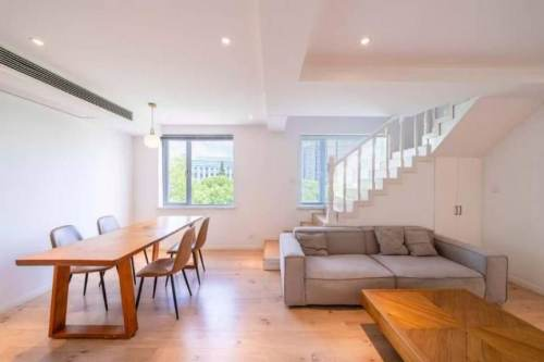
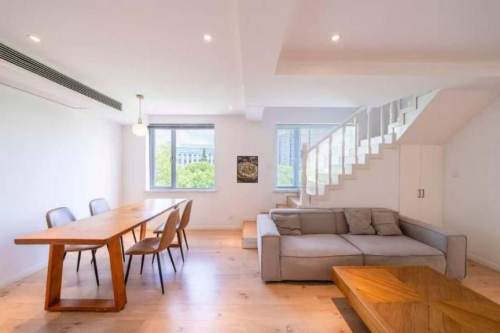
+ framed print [236,155,259,184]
